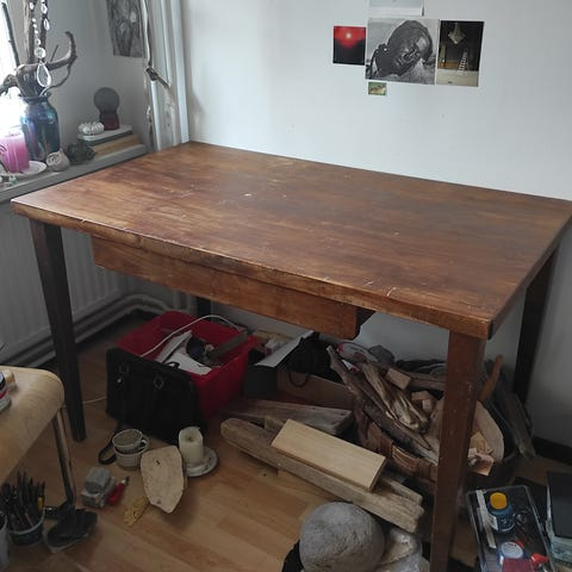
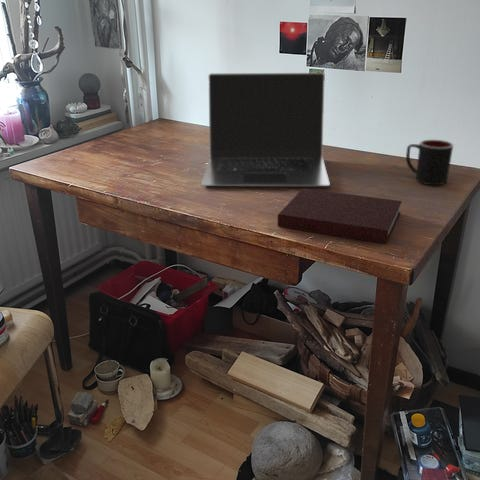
+ notebook [277,187,403,244]
+ laptop [200,72,331,187]
+ mug [405,139,454,186]
